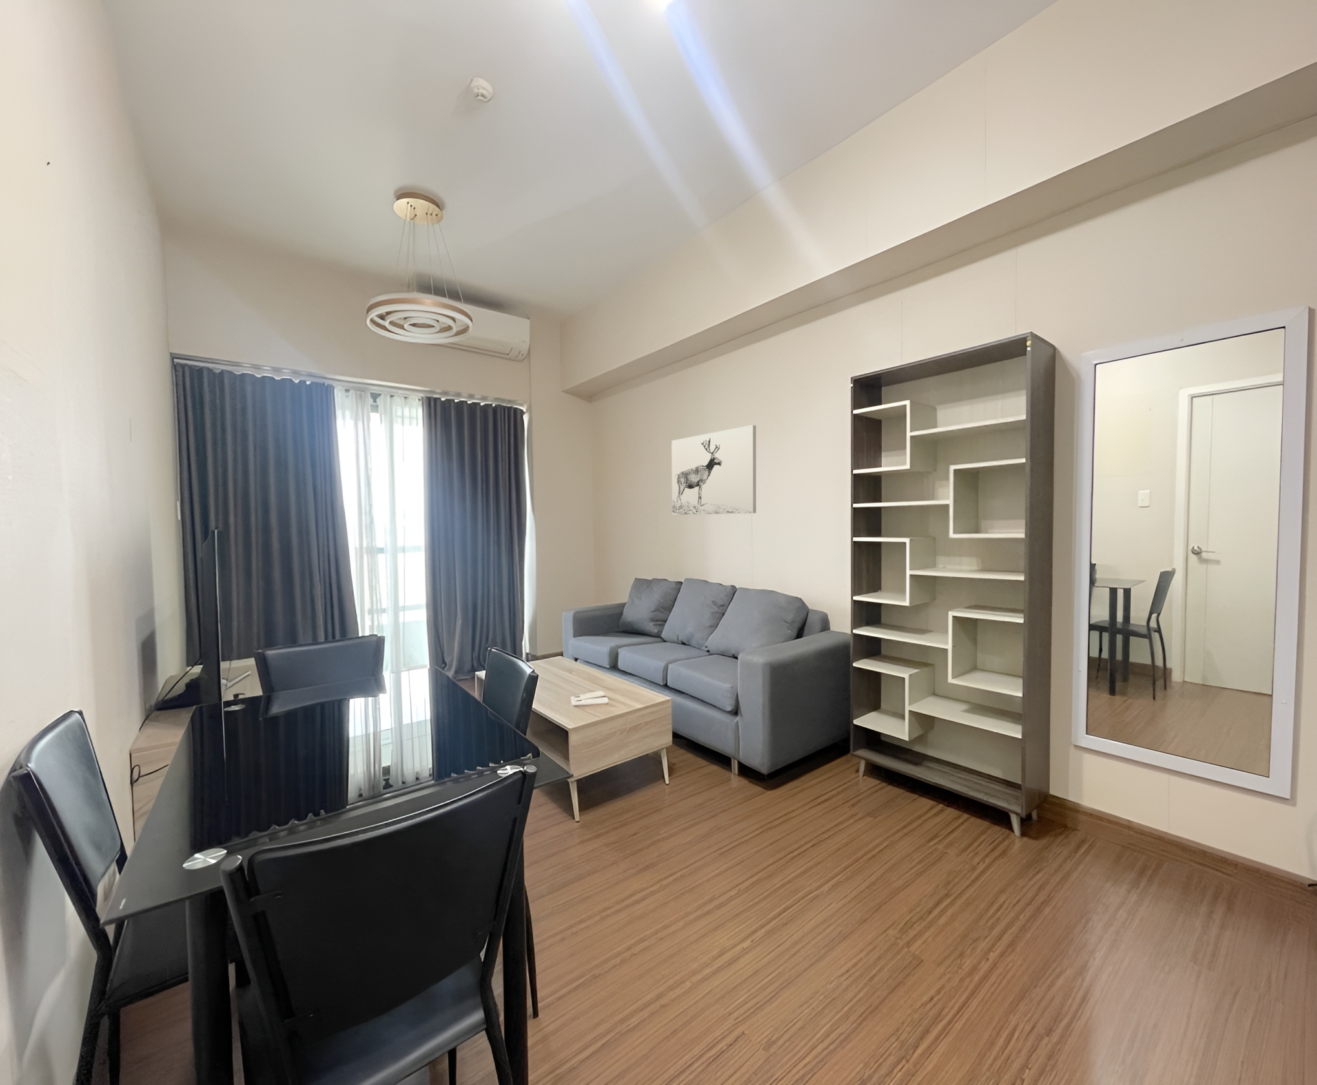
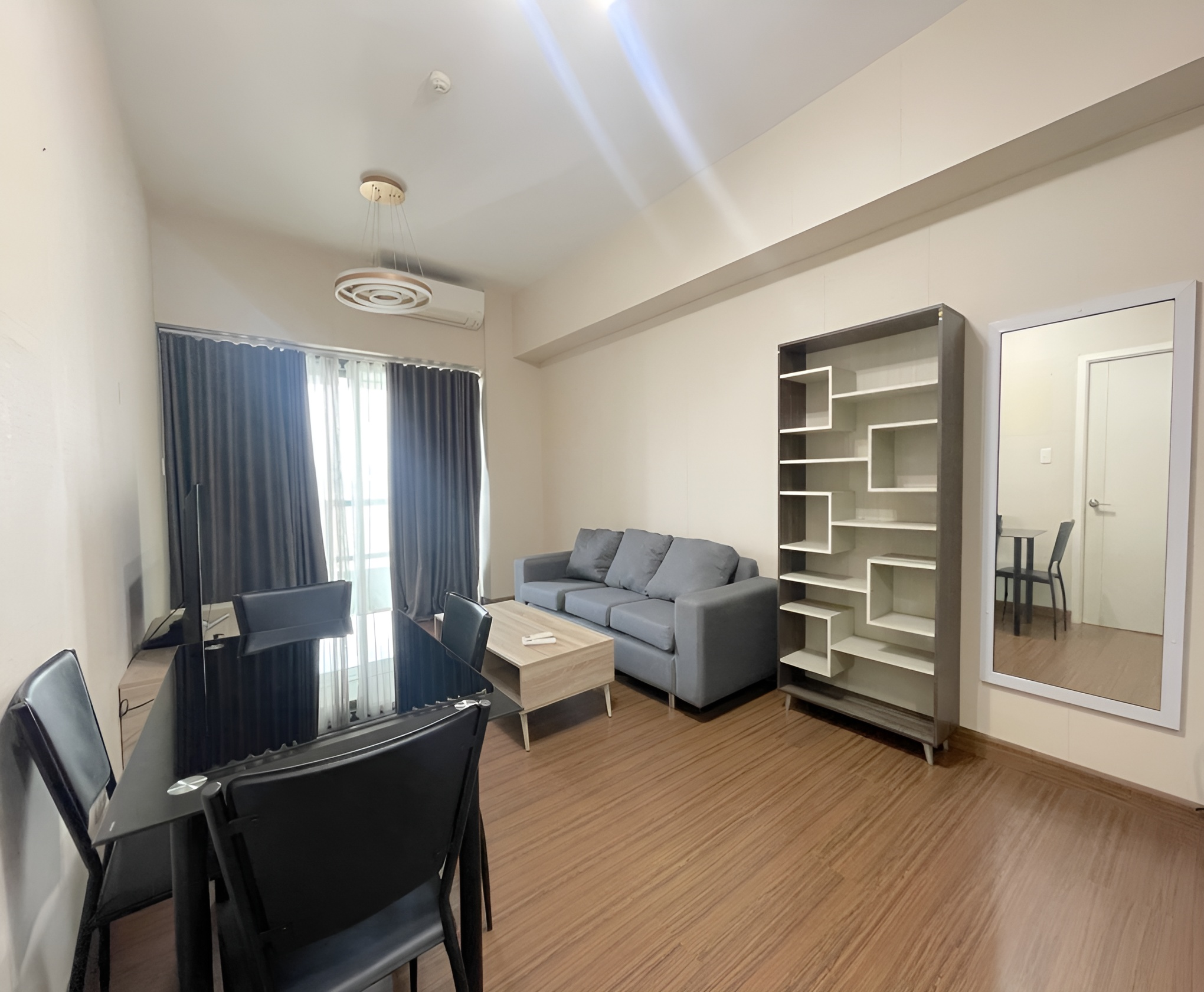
- wall art [671,424,757,515]
